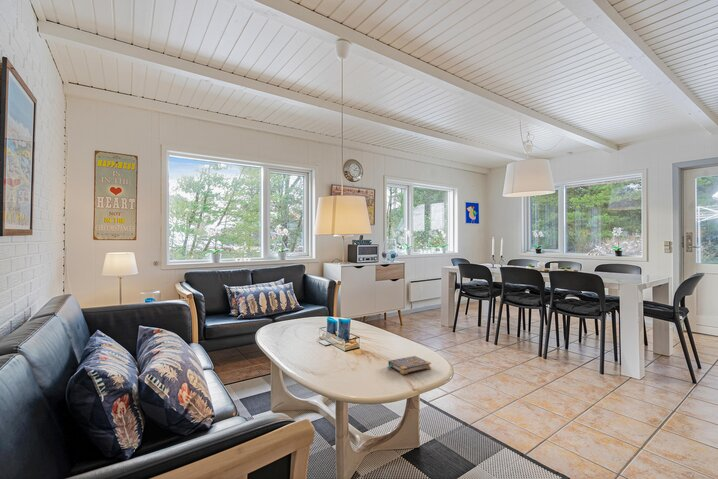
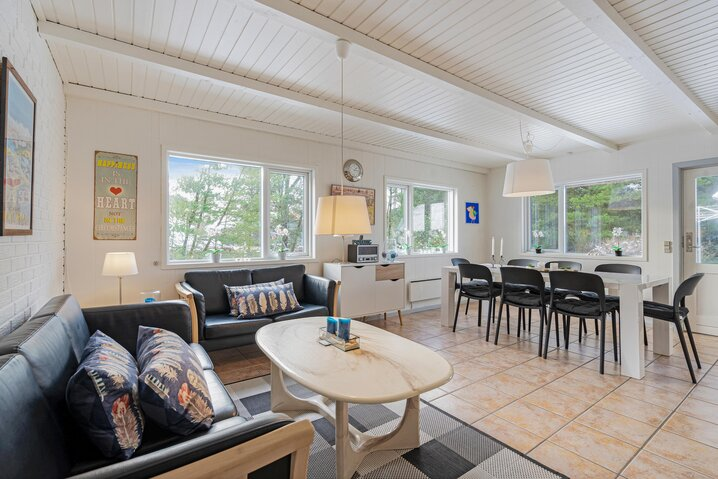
- book [386,355,432,375]
